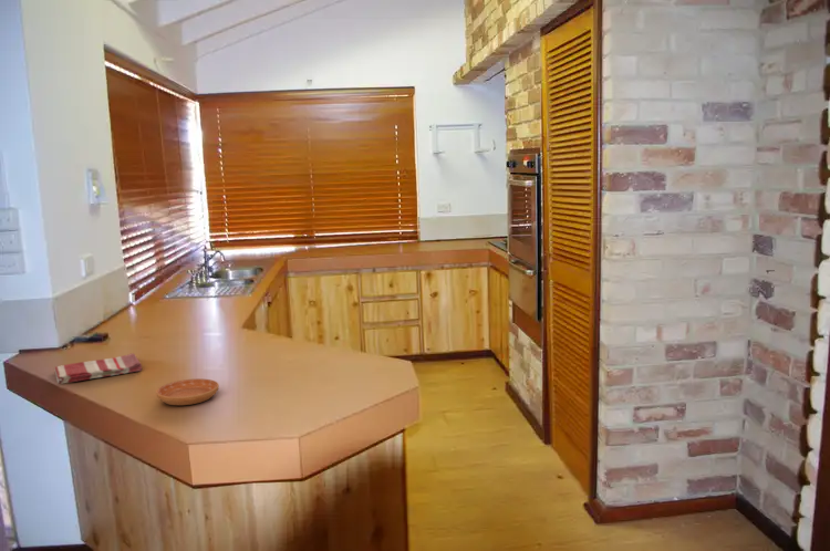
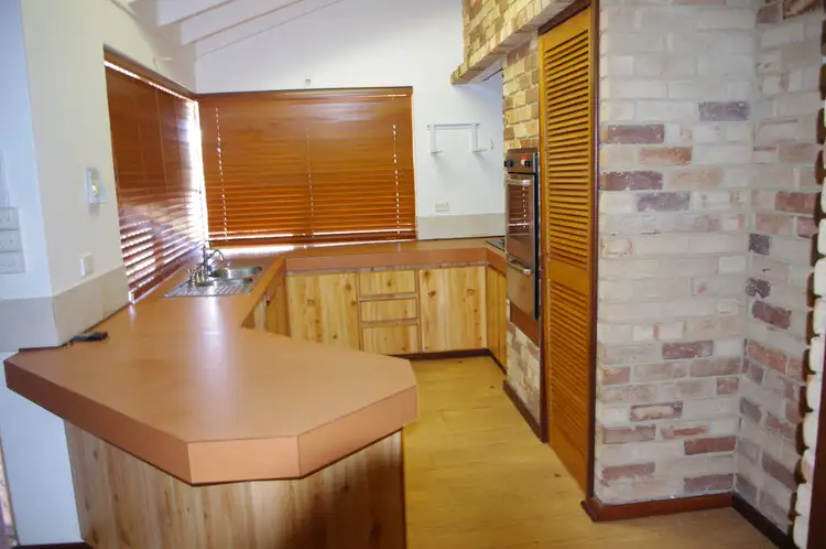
- saucer [155,377,220,406]
- dish towel [53,352,143,385]
